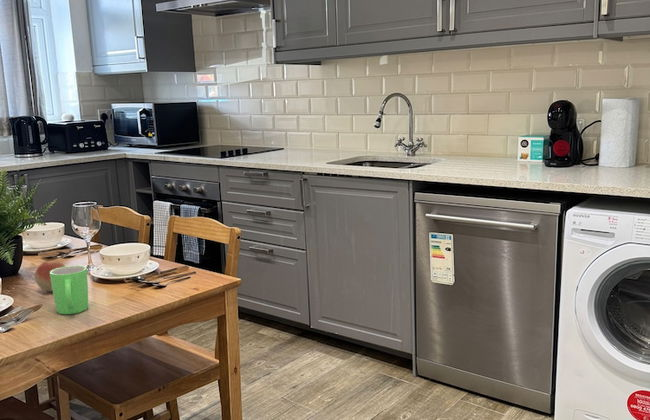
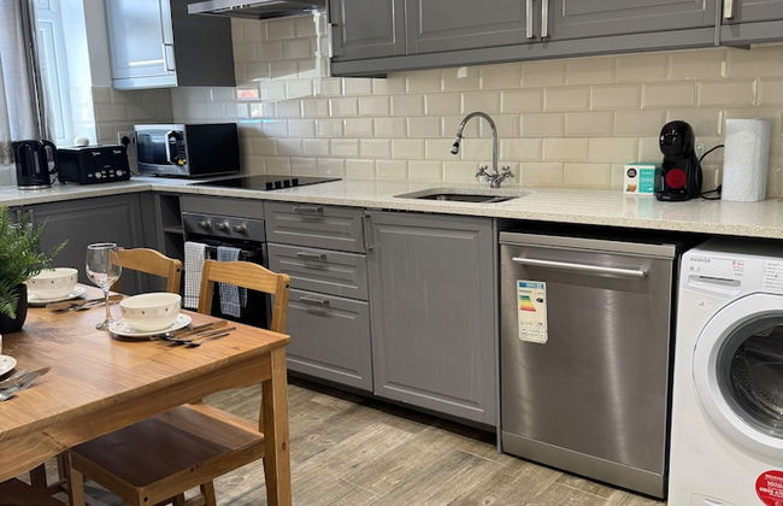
- fruit [34,261,66,292]
- mug [50,264,89,315]
